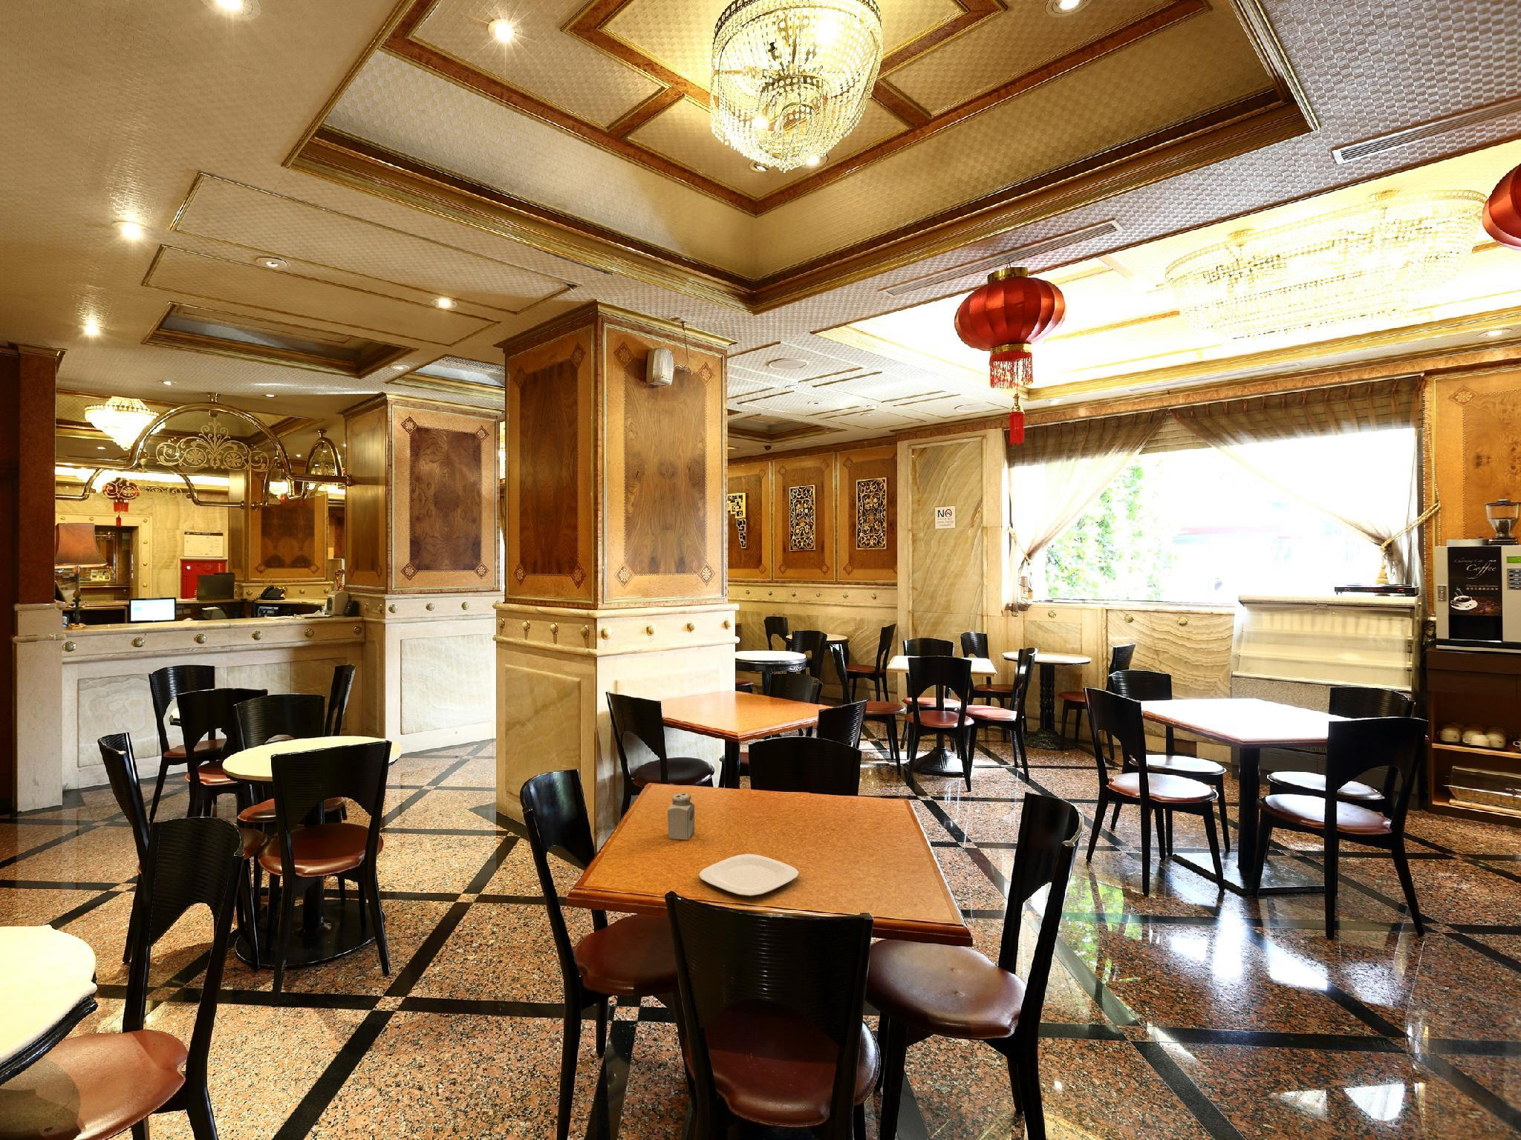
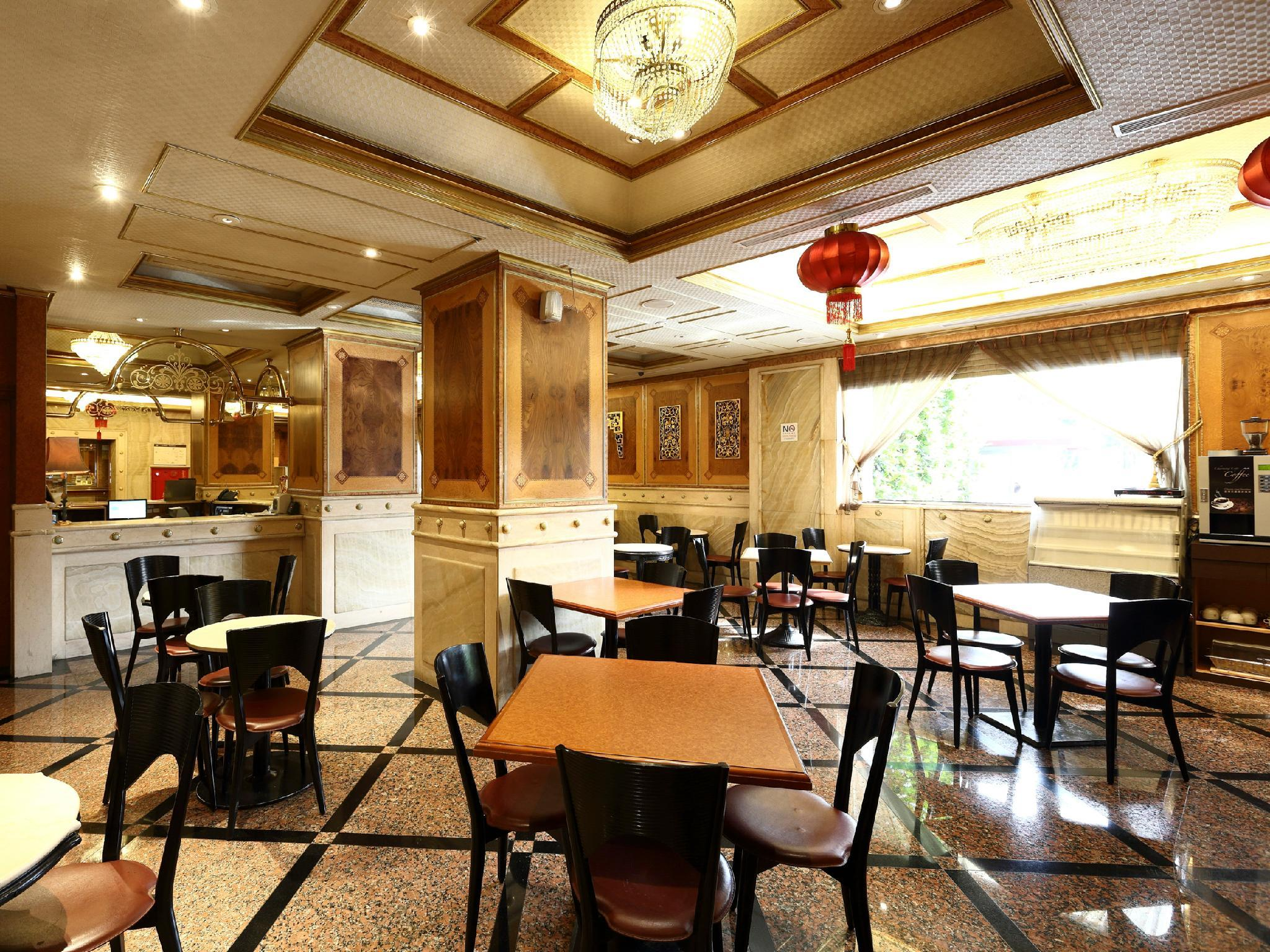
- plate [698,854,800,897]
- salt shaker [667,792,695,841]
